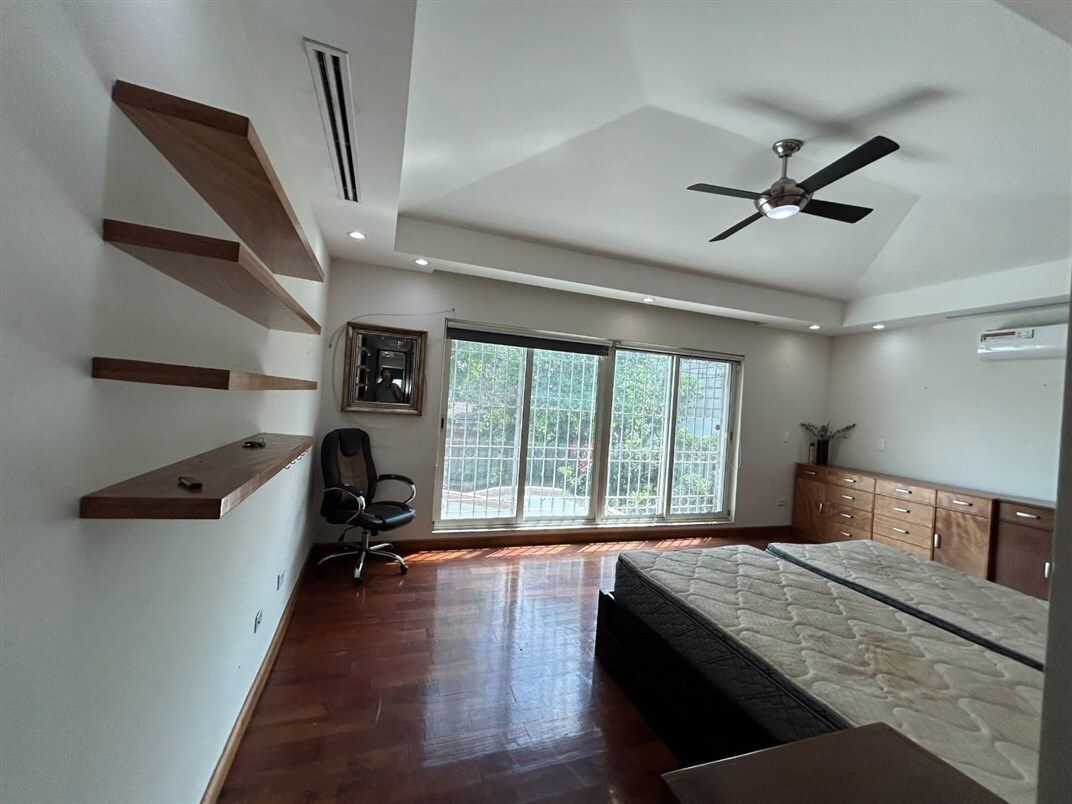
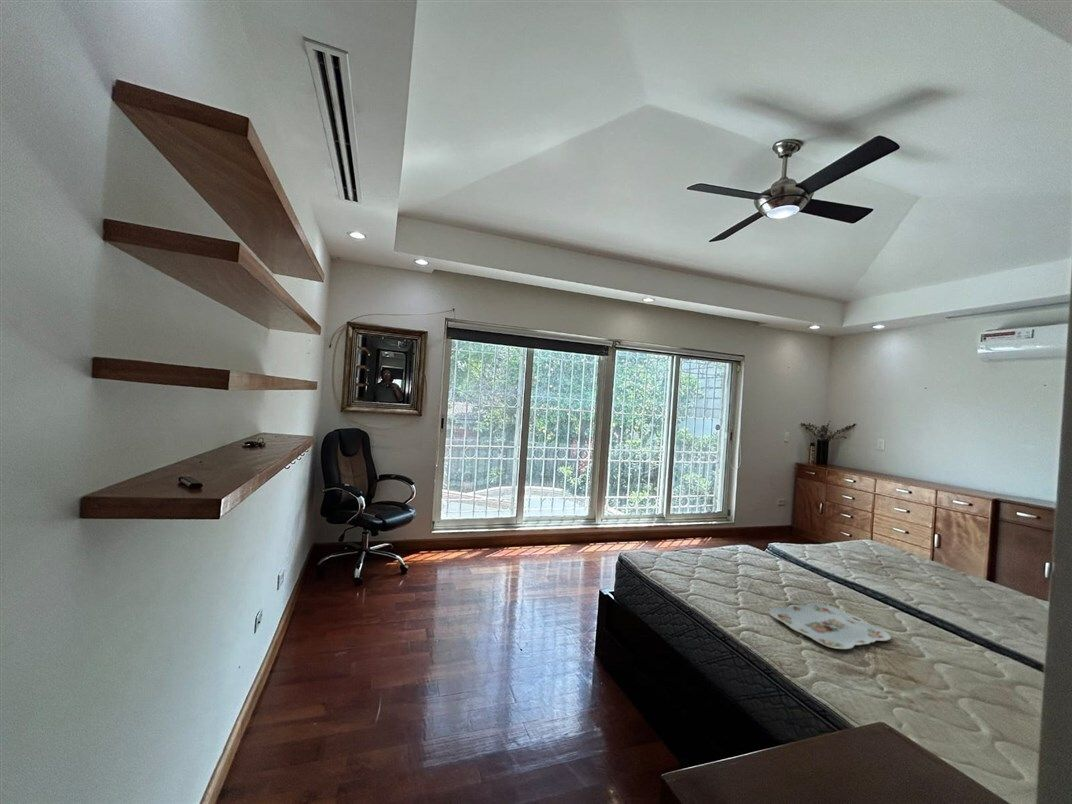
+ serving tray [768,601,892,650]
